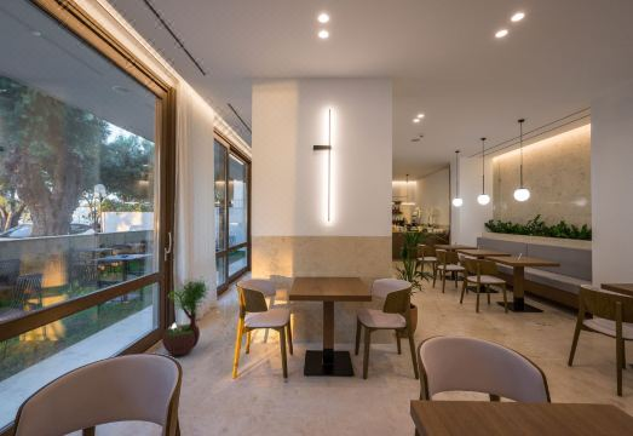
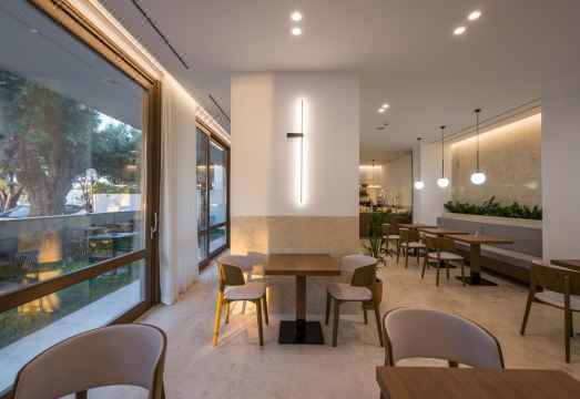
- potted tree [161,274,211,356]
